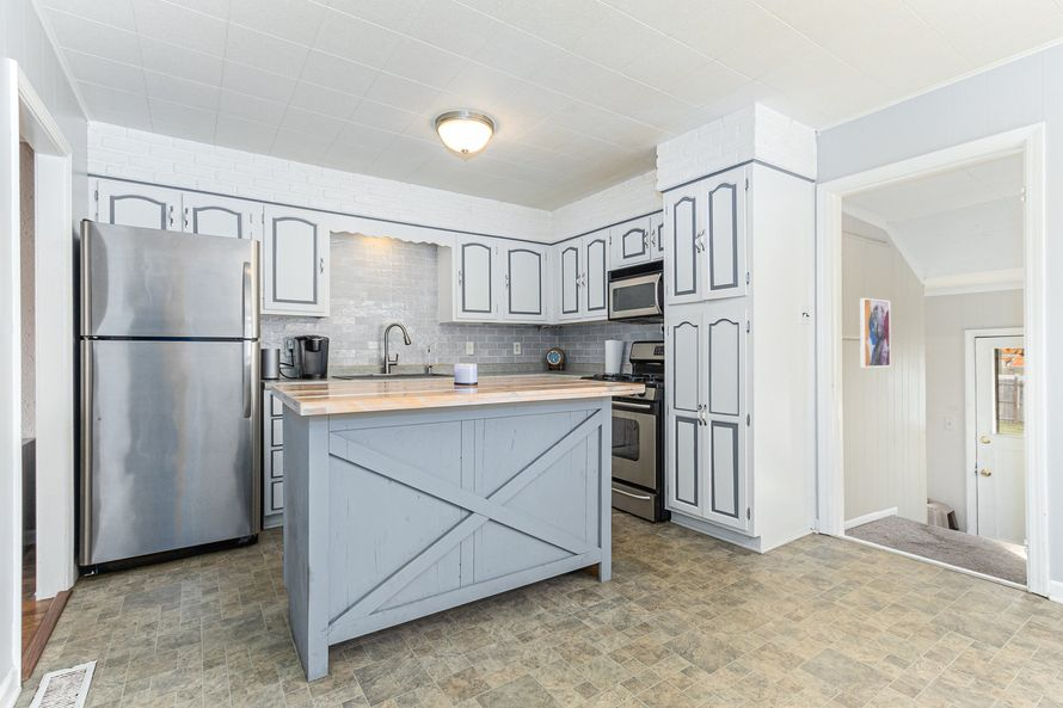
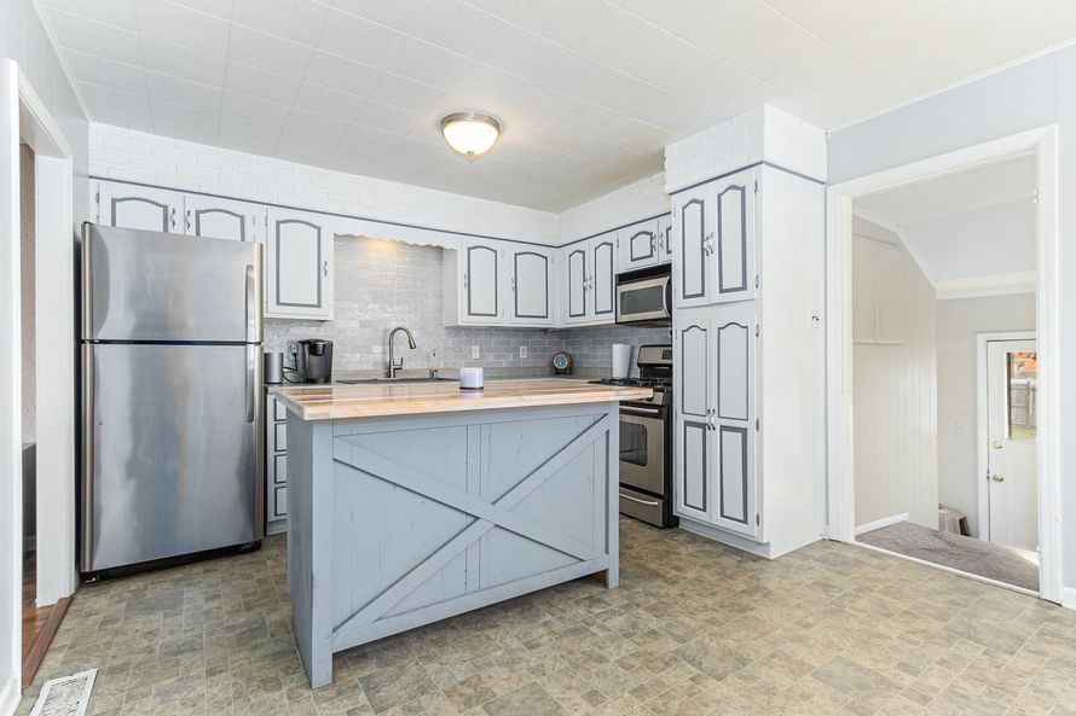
- wall art [859,297,892,369]
